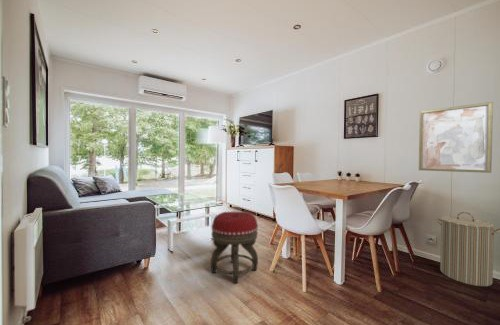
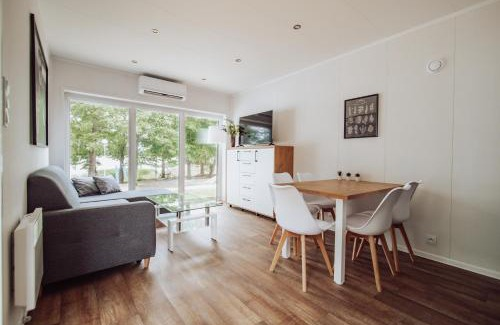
- laundry hamper [435,211,500,287]
- footstool [210,211,259,284]
- wall art [418,101,494,174]
